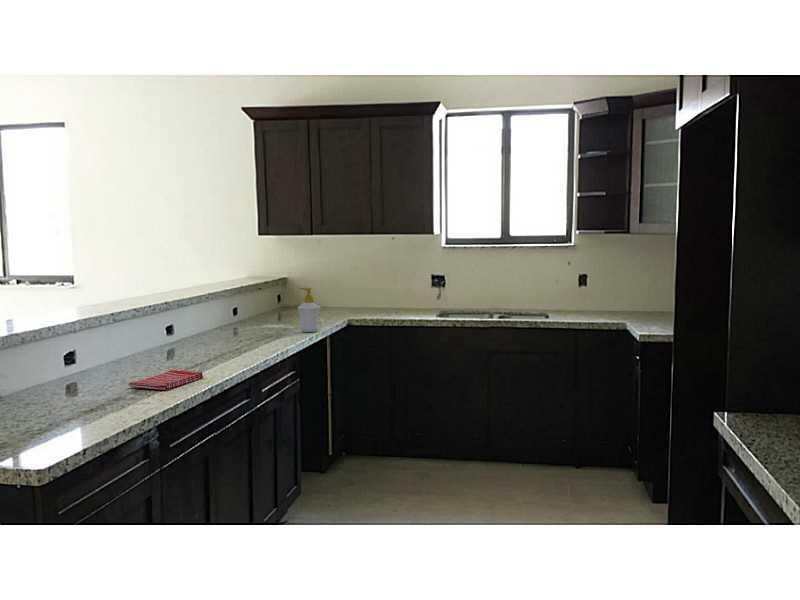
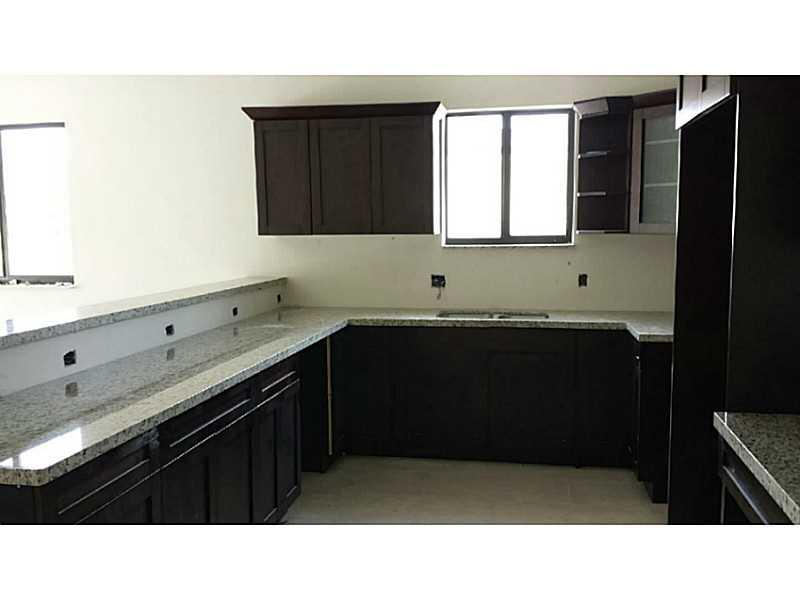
- dish towel [127,369,204,391]
- soap bottle [297,287,321,333]
